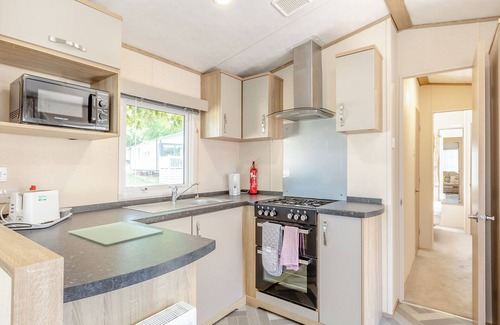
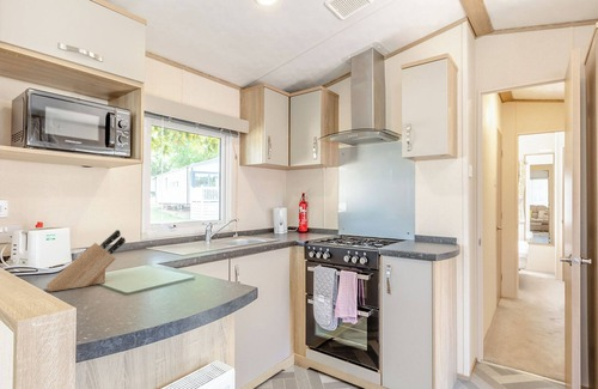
+ knife block [45,229,127,292]
